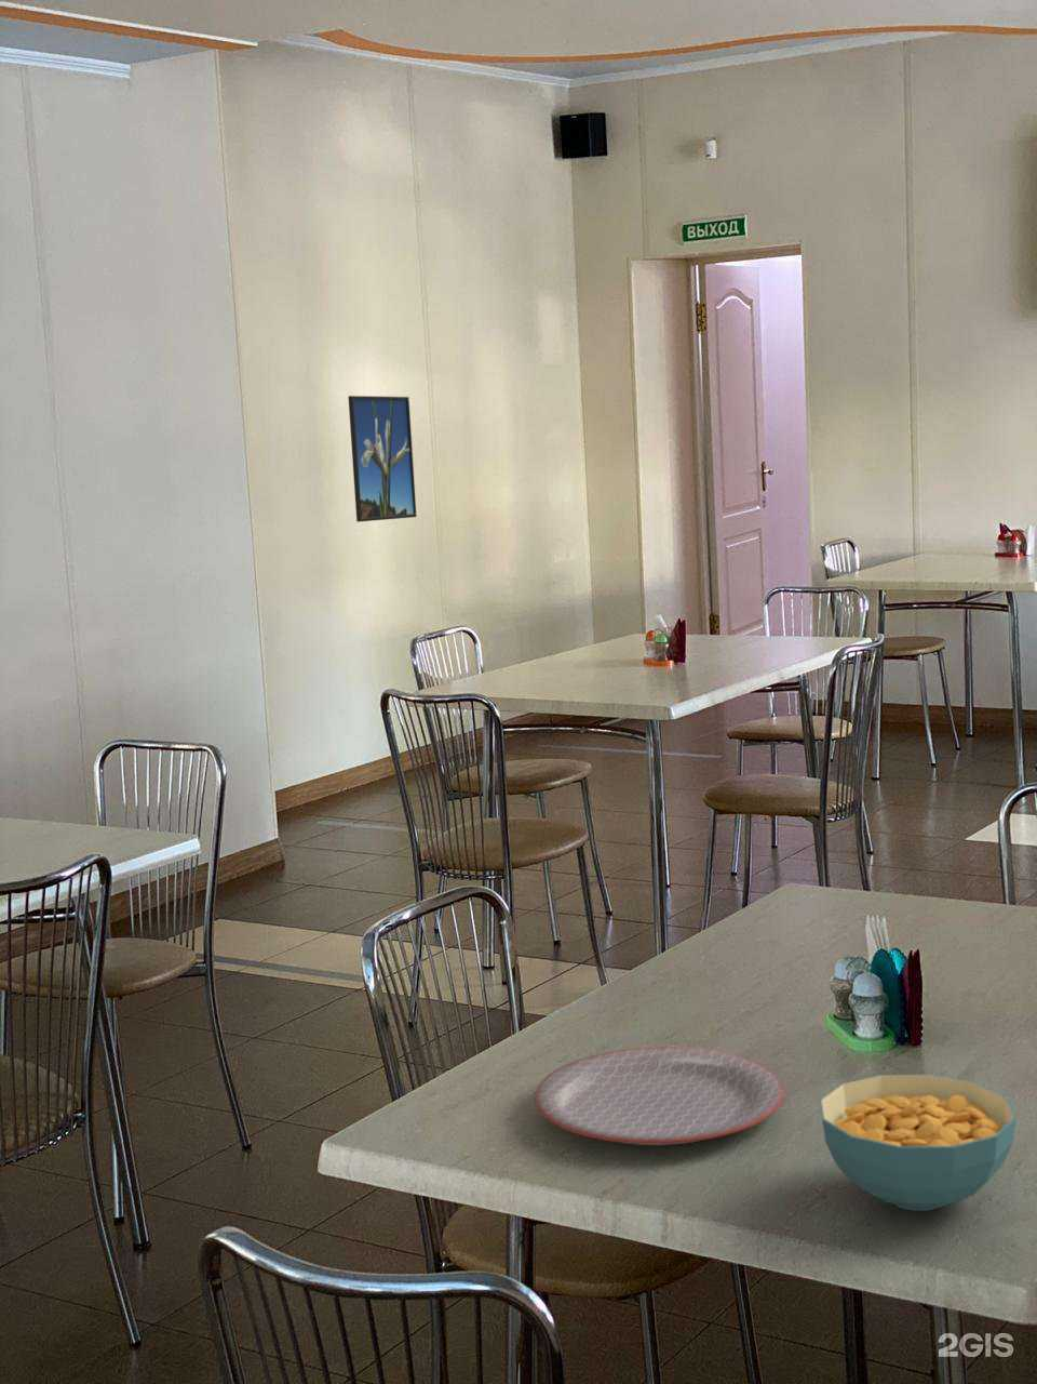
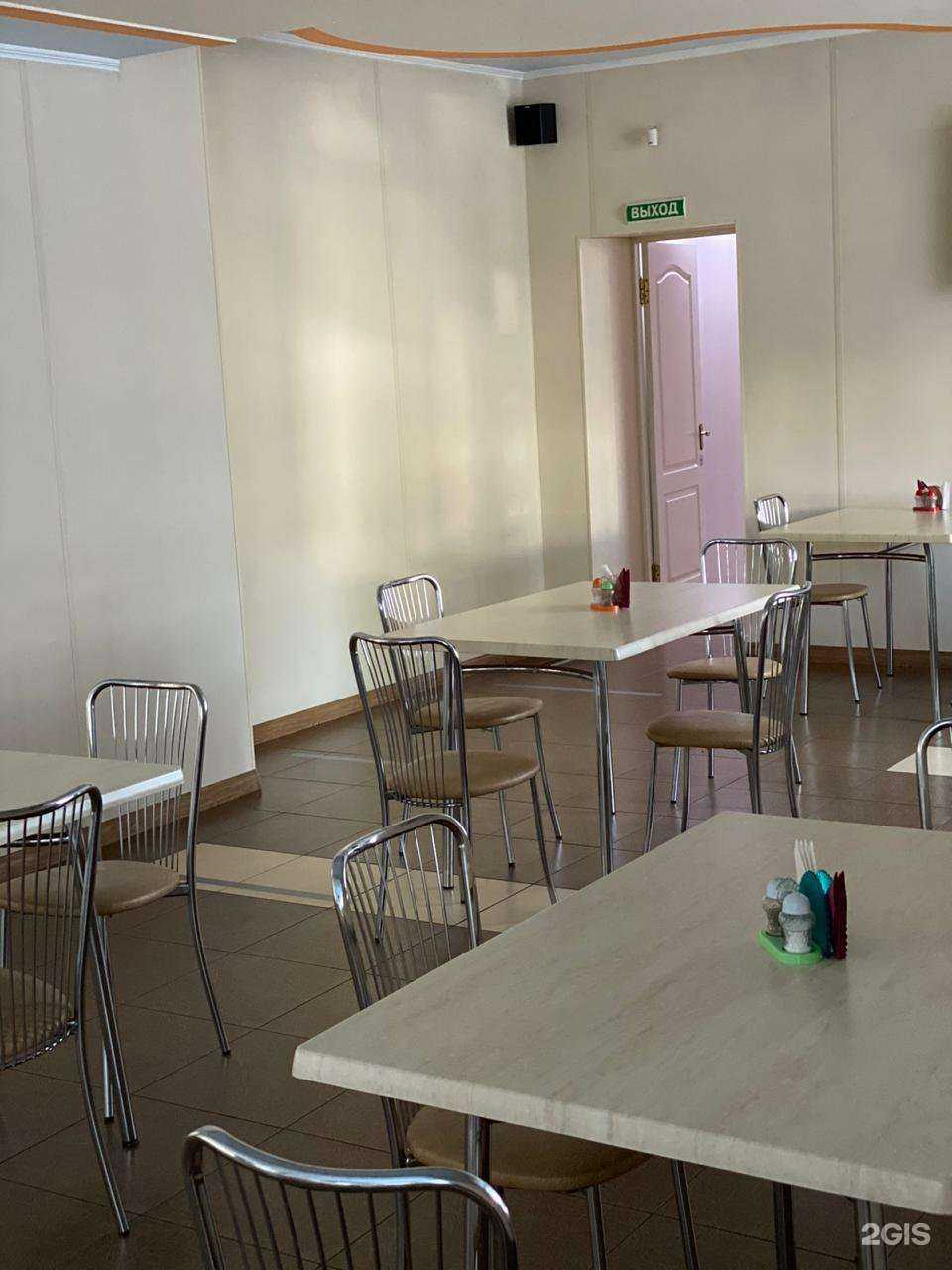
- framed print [346,394,418,523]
- plate [534,1045,785,1146]
- cereal bowl [818,1073,1017,1212]
